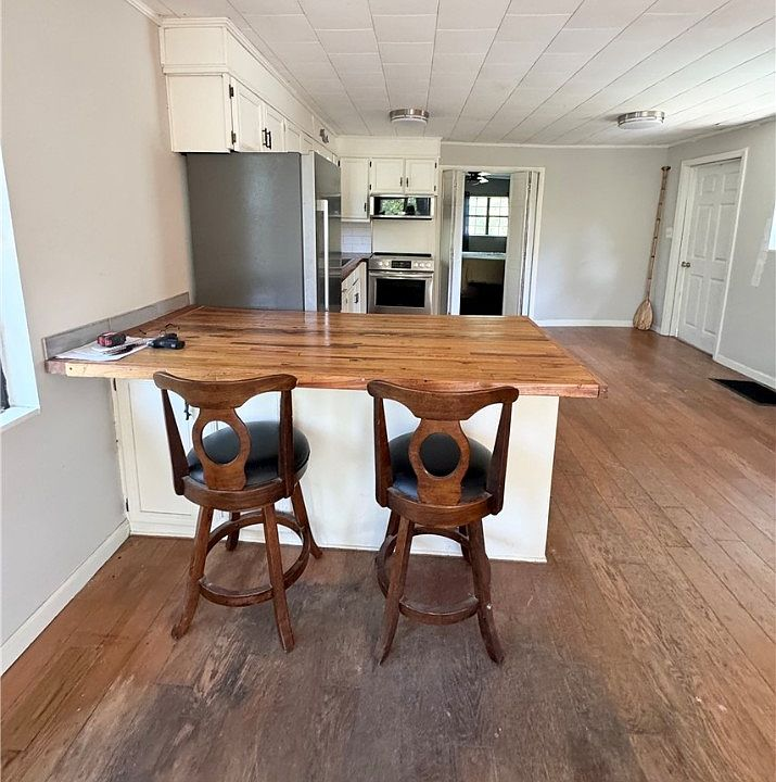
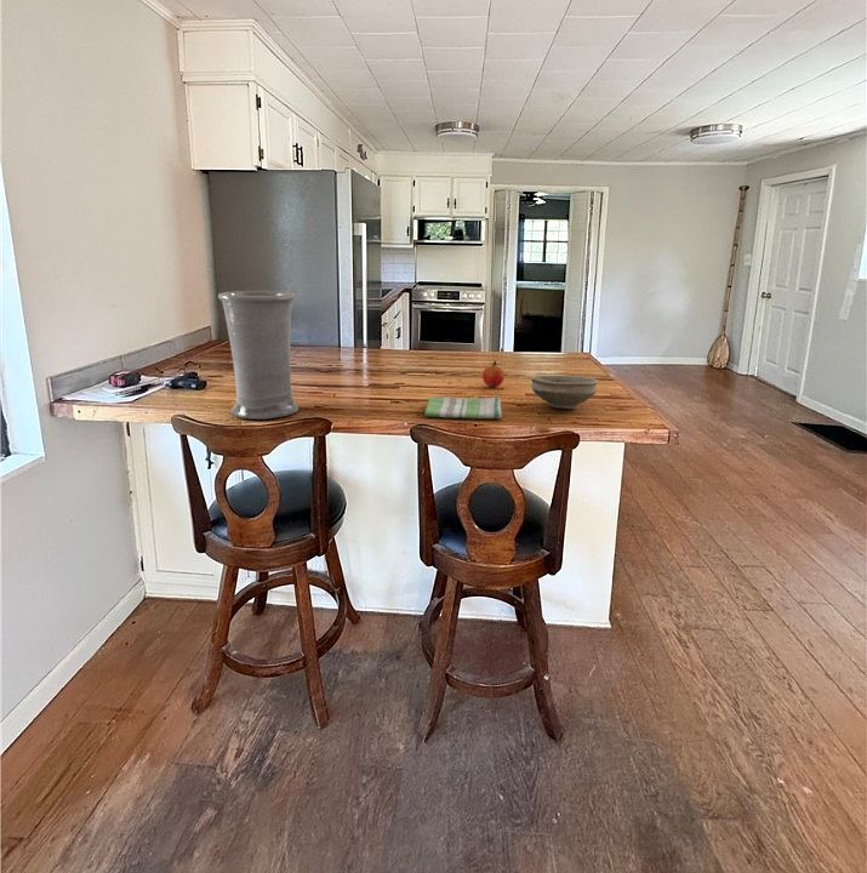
+ vase [217,290,300,421]
+ bowl [530,375,599,410]
+ fruit [481,359,506,388]
+ dish towel [423,395,503,420]
